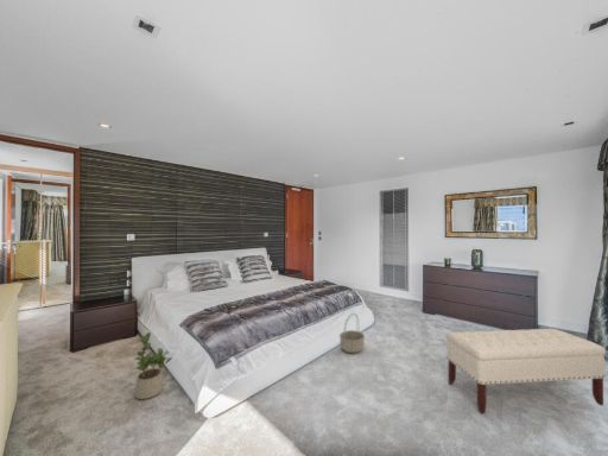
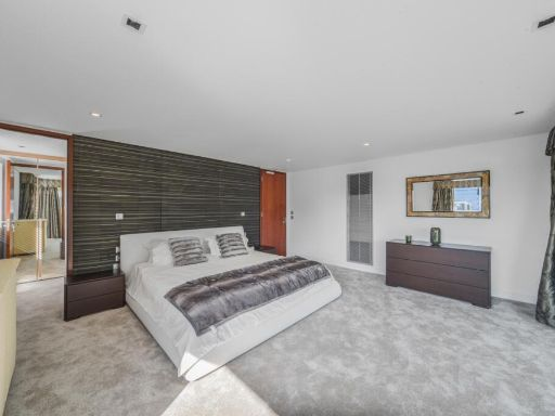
- potted plant [134,331,173,400]
- bench [445,328,607,414]
- basket [338,312,366,354]
